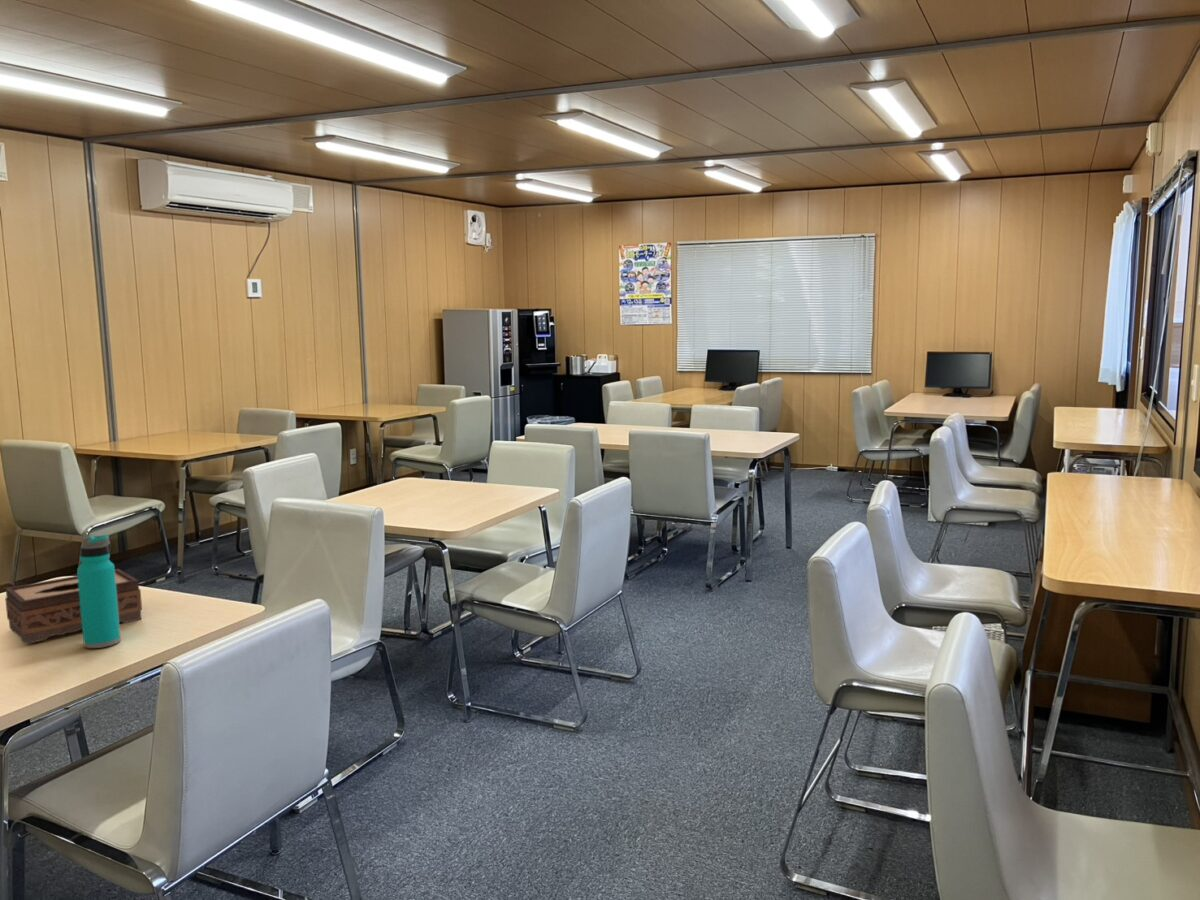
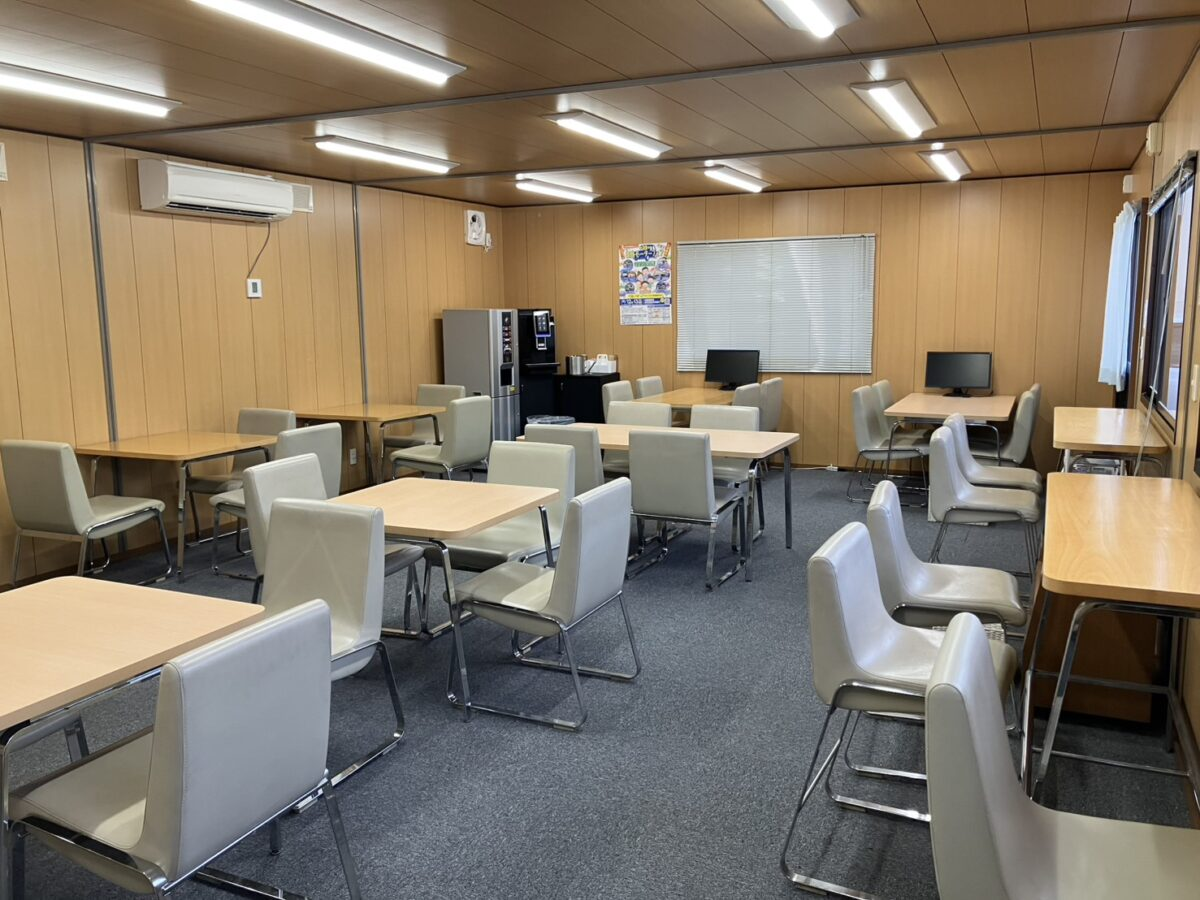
- water bottle [76,534,122,649]
- tissue box [4,568,143,645]
